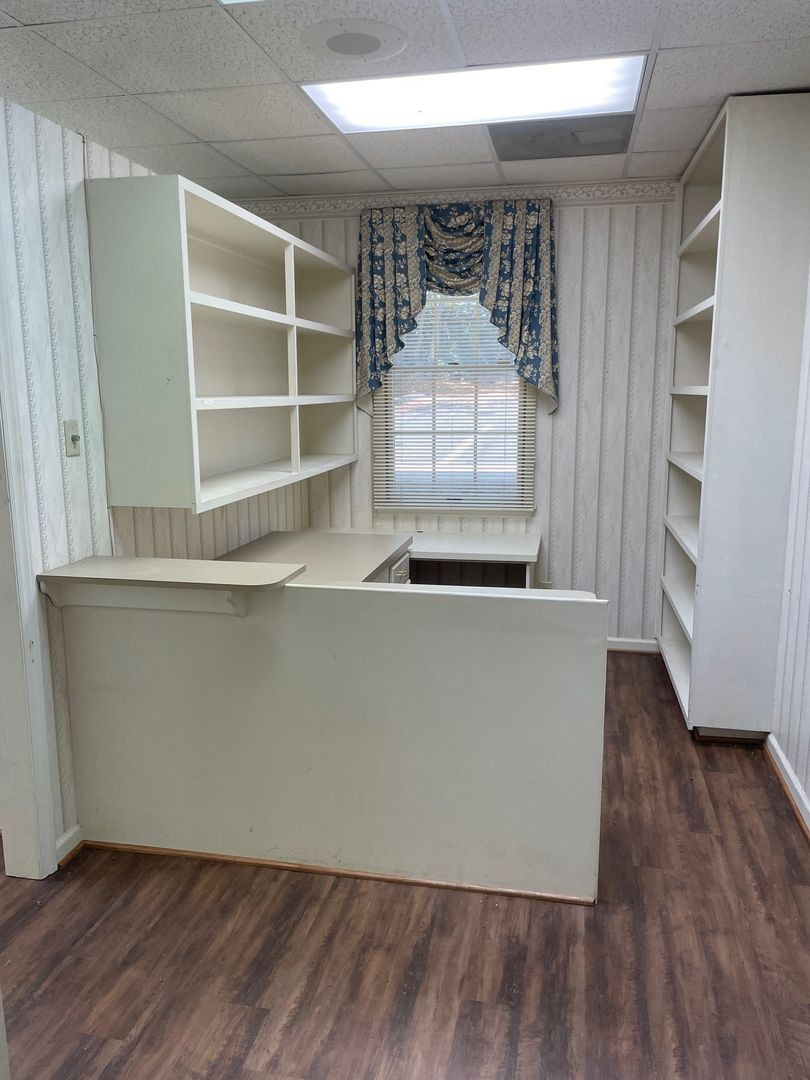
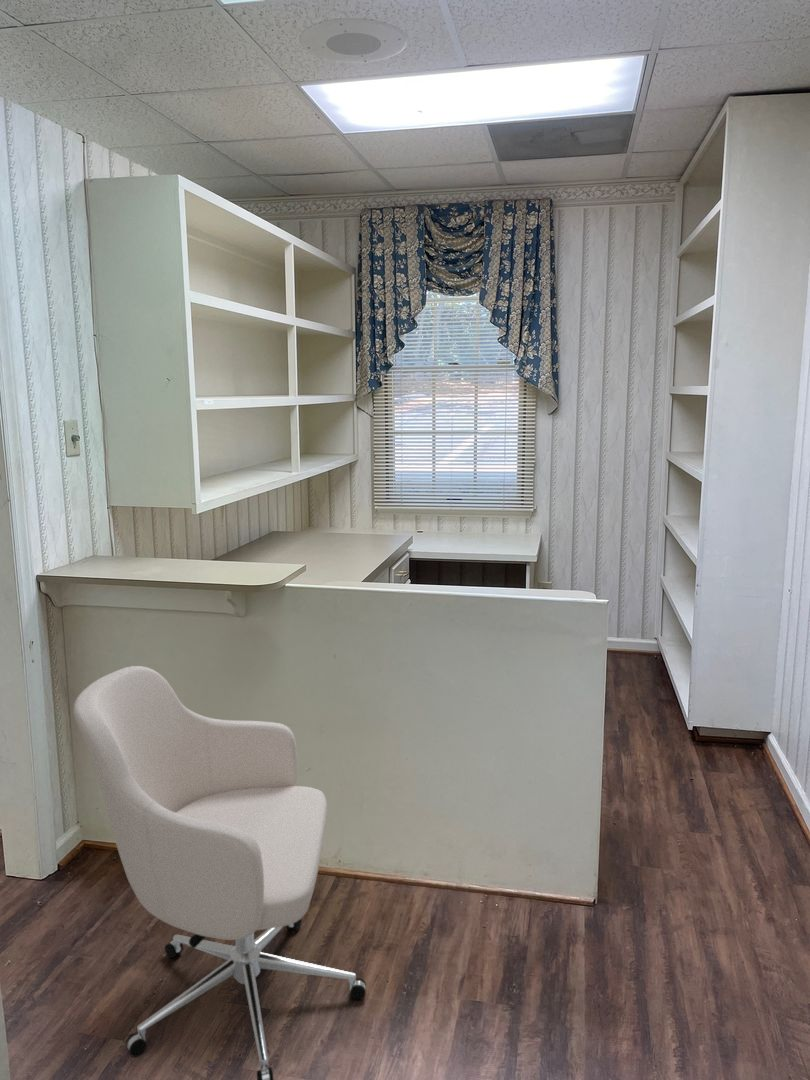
+ chair [73,665,367,1080]
